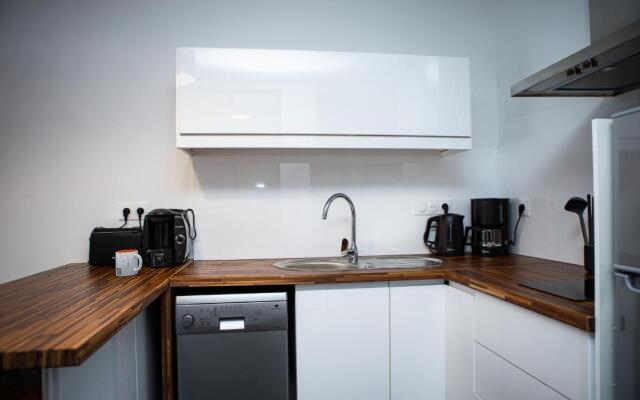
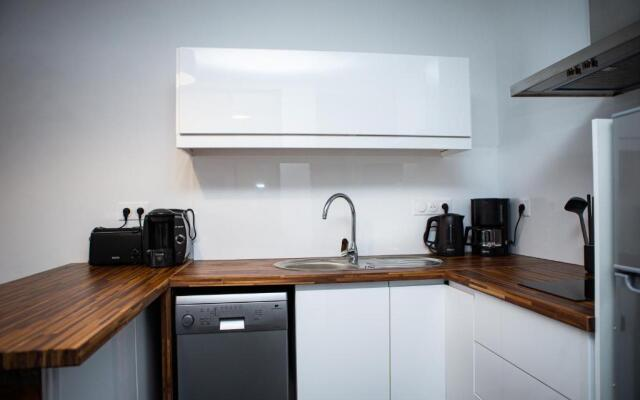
- mug [115,249,143,277]
